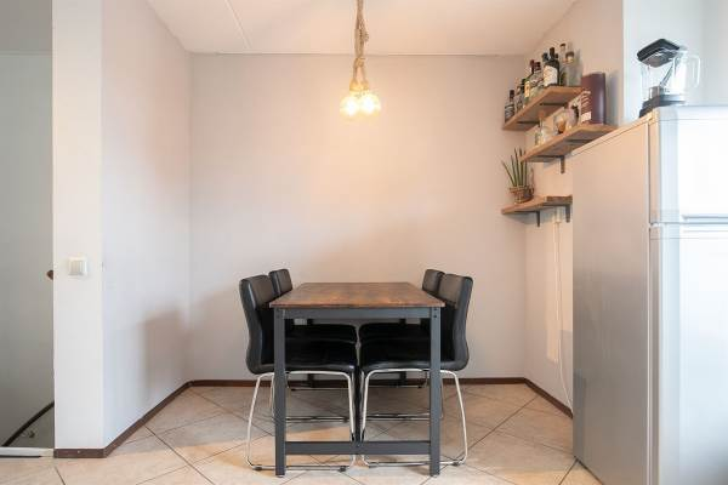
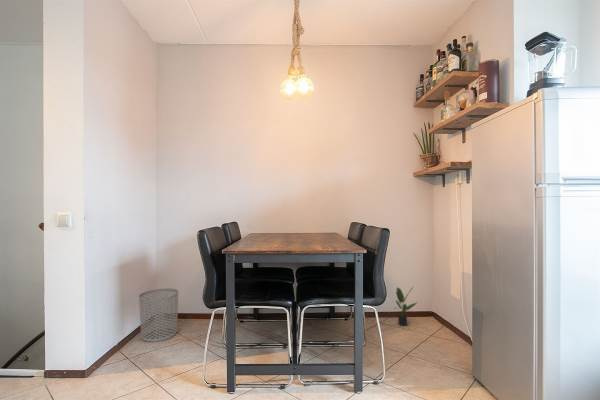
+ waste bin [138,287,179,343]
+ potted plant [392,286,419,327]
